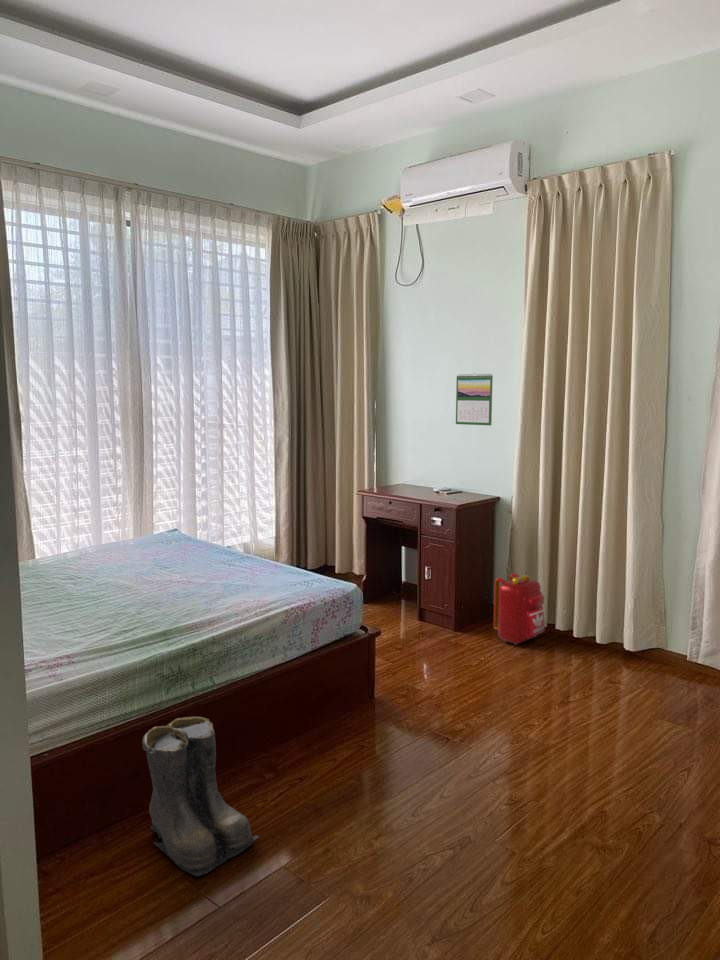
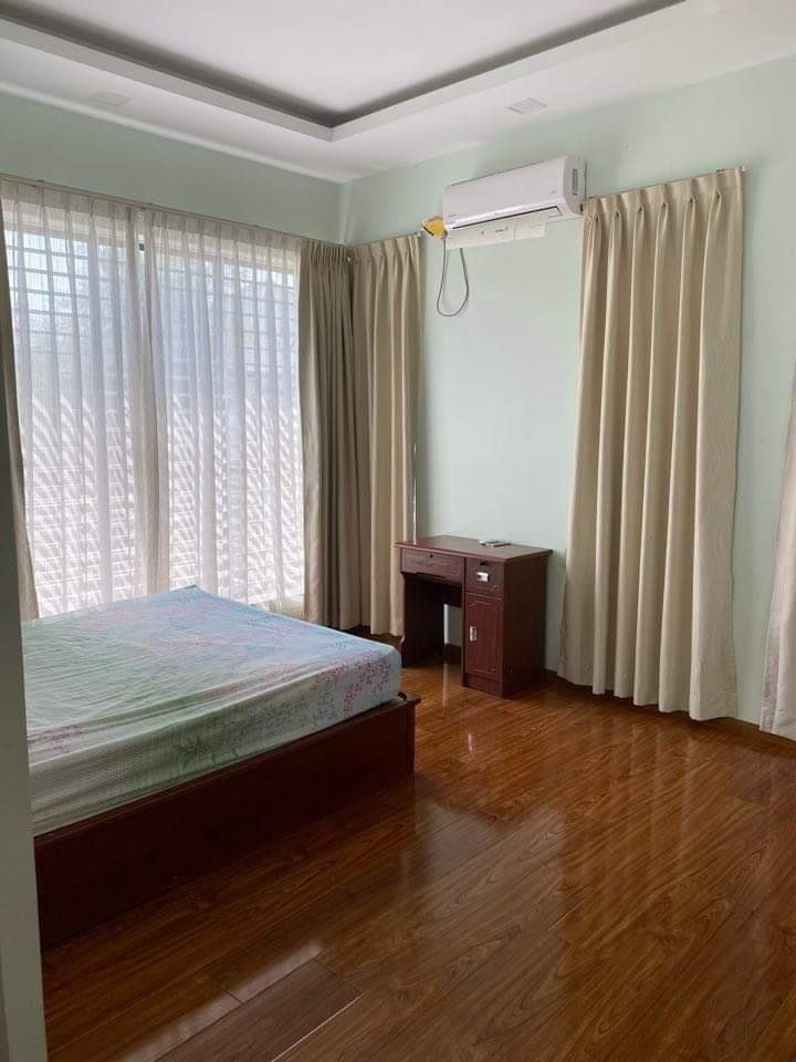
- boots [141,716,259,877]
- backpack [493,572,546,646]
- calendar [455,373,494,426]
